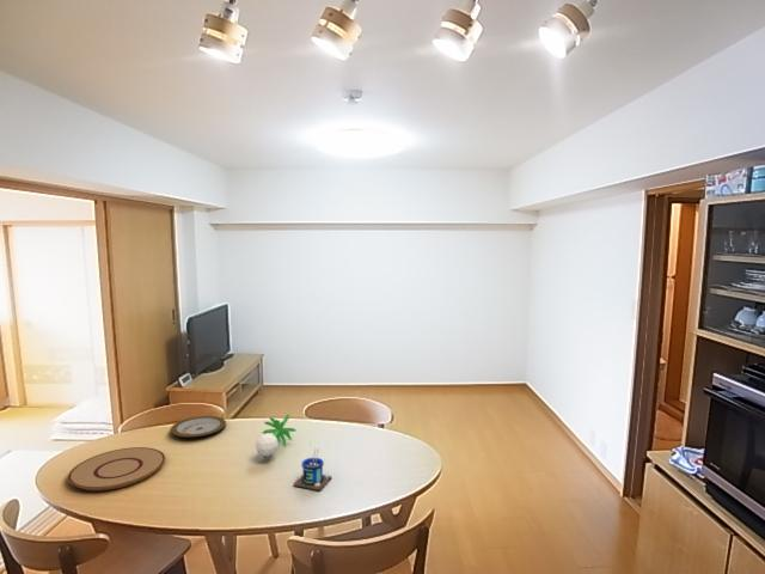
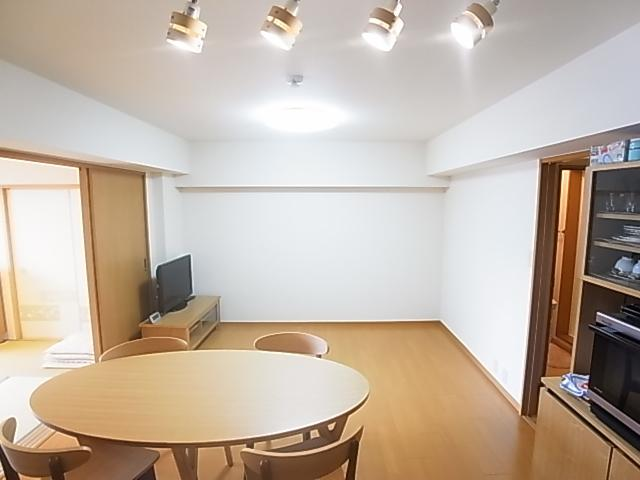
- plate [170,415,227,439]
- flower [255,413,298,458]
- plate [67,446,166,491]
- mug [292,441,333,491]
